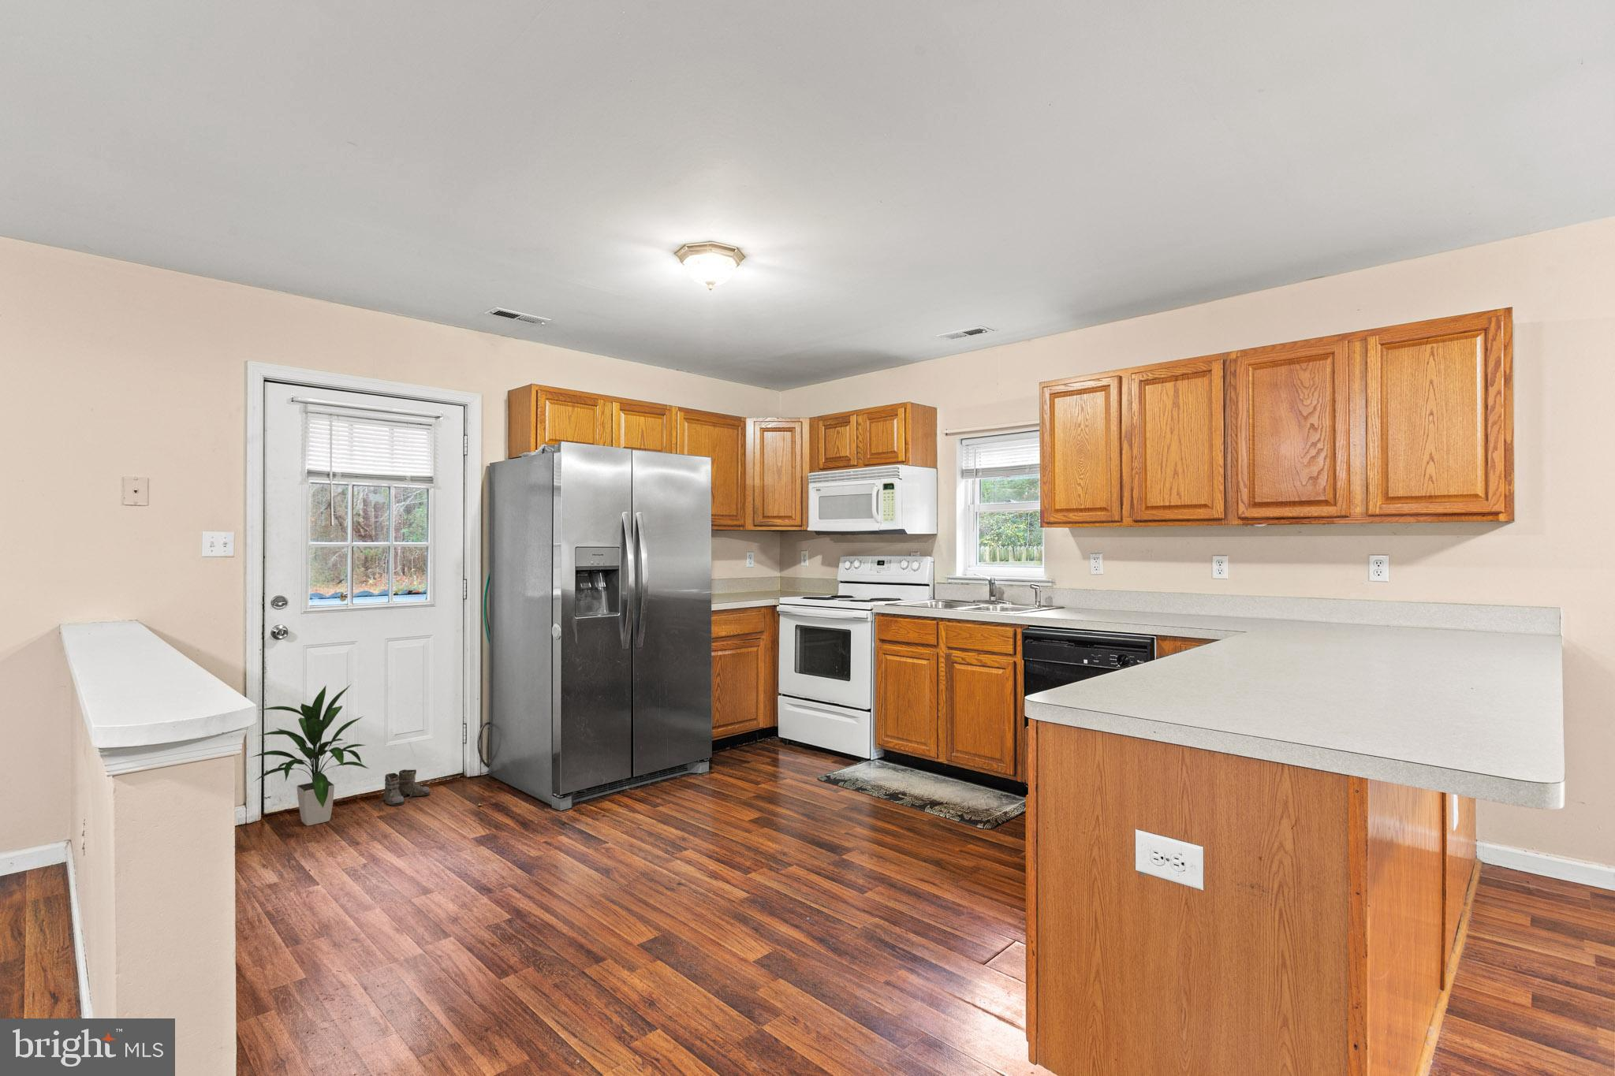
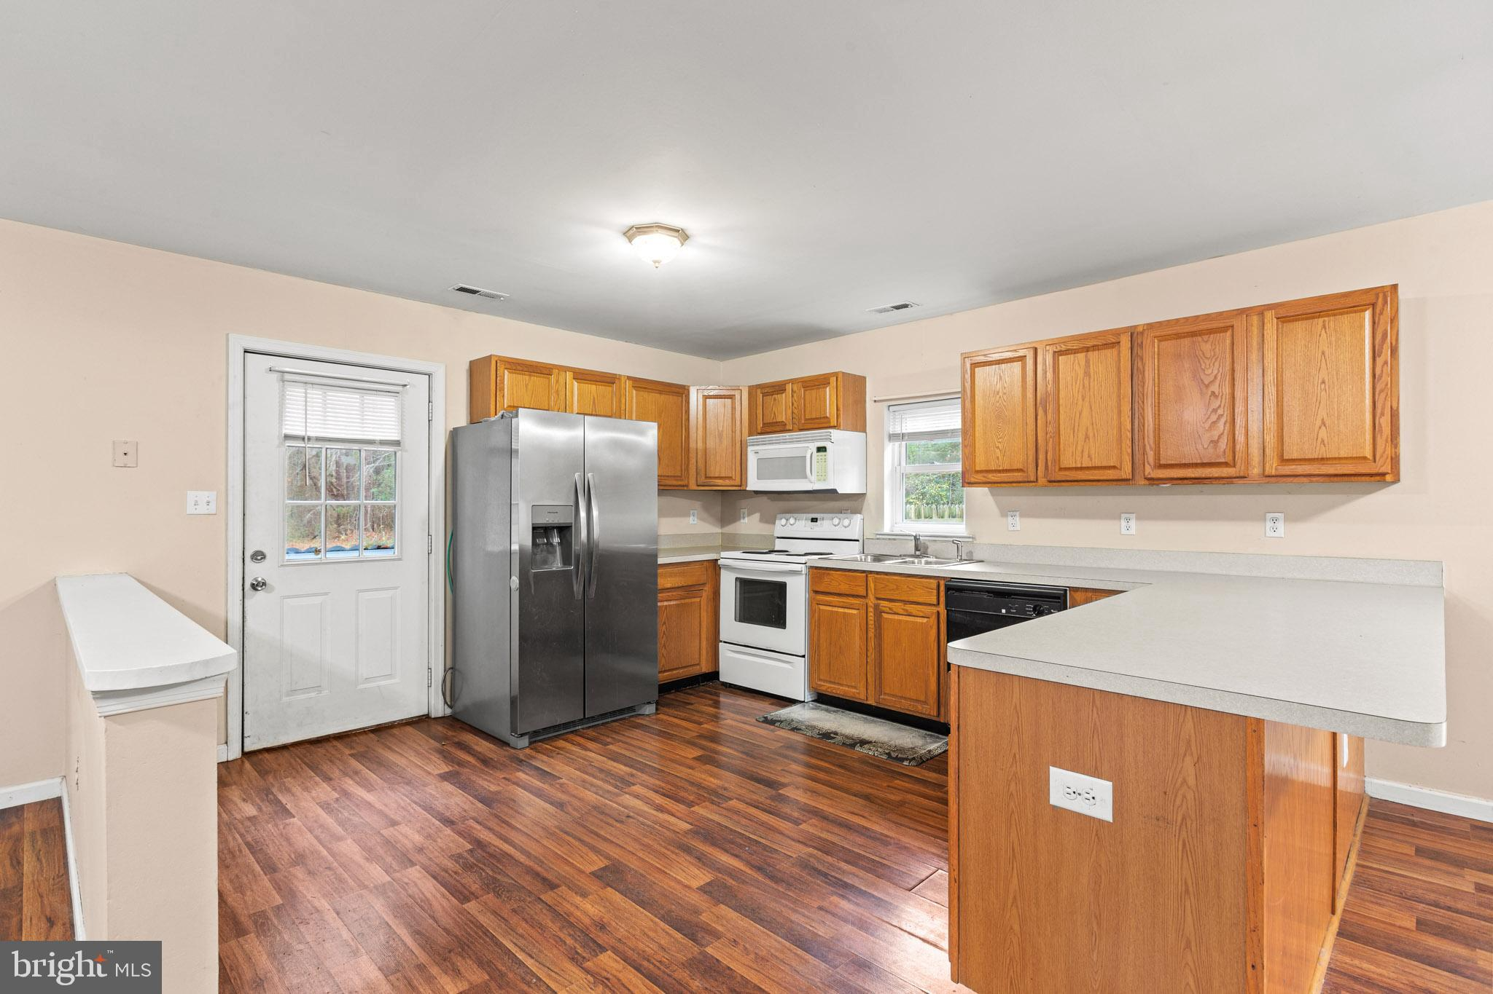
- boots [376,769,431,807]
- indoor plant [250,682,369,827]
